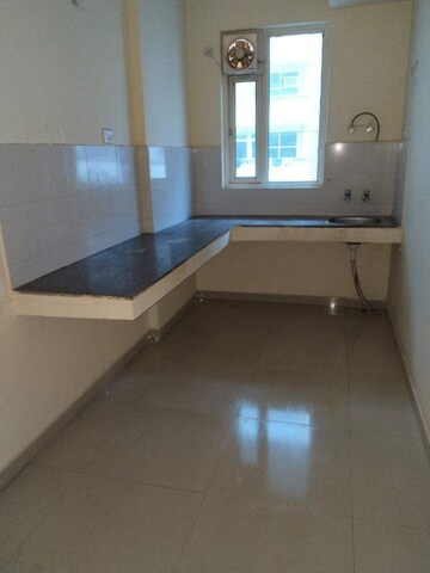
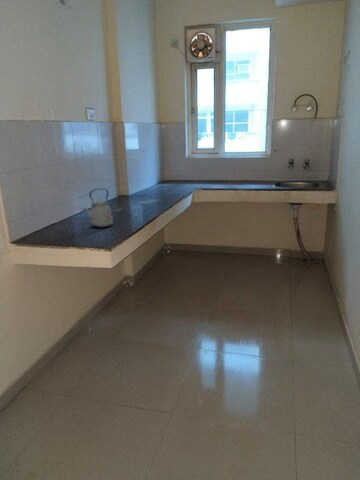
+ kettle [82,187,114,229]
